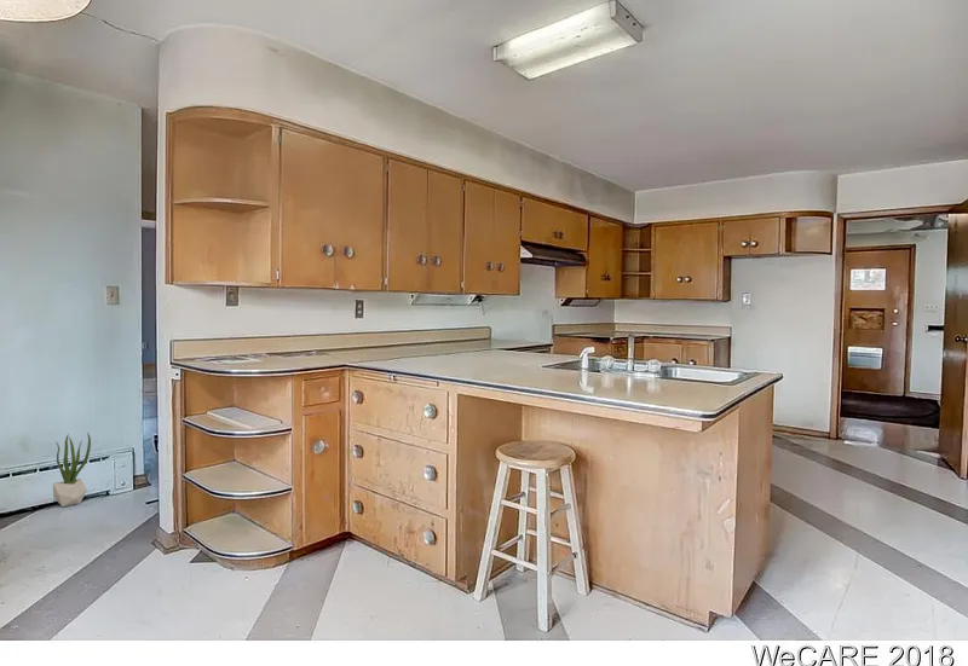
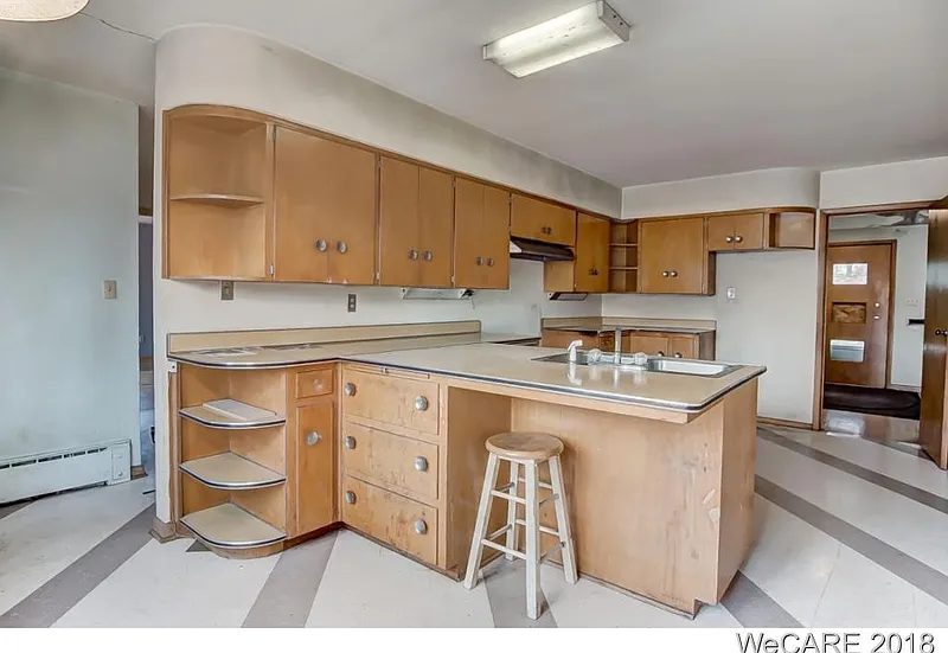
- potted plant [52,432,92,508]
